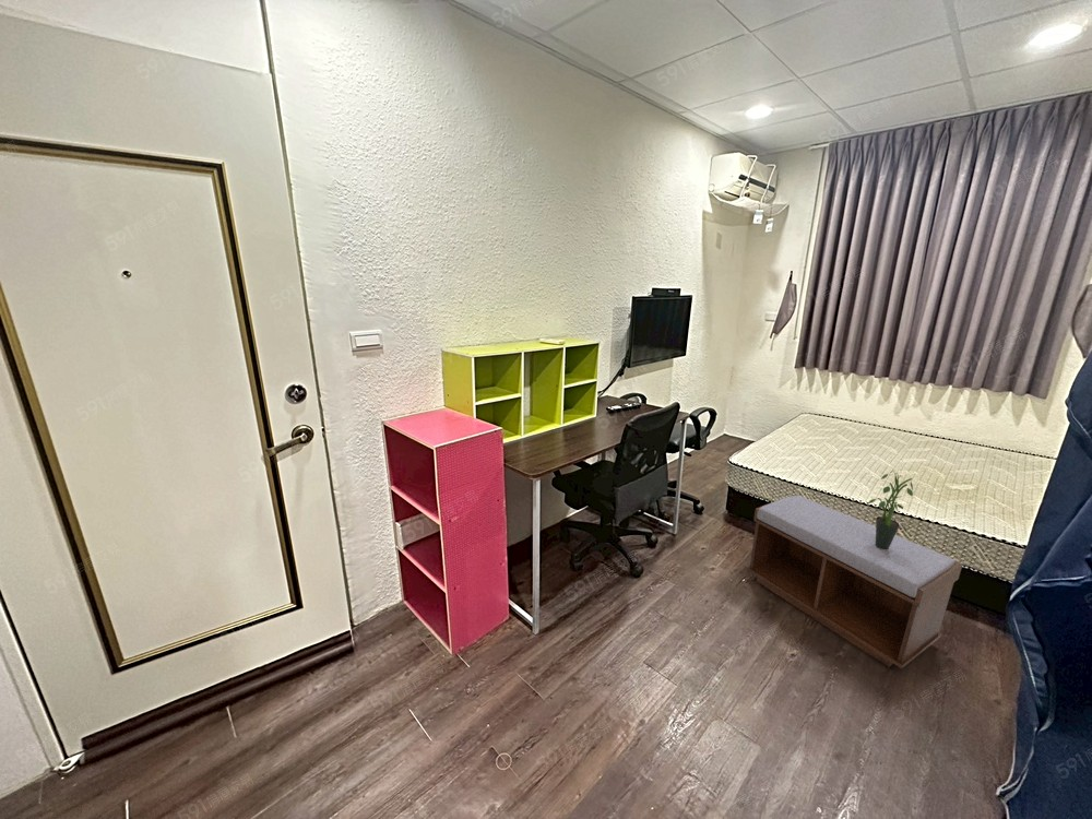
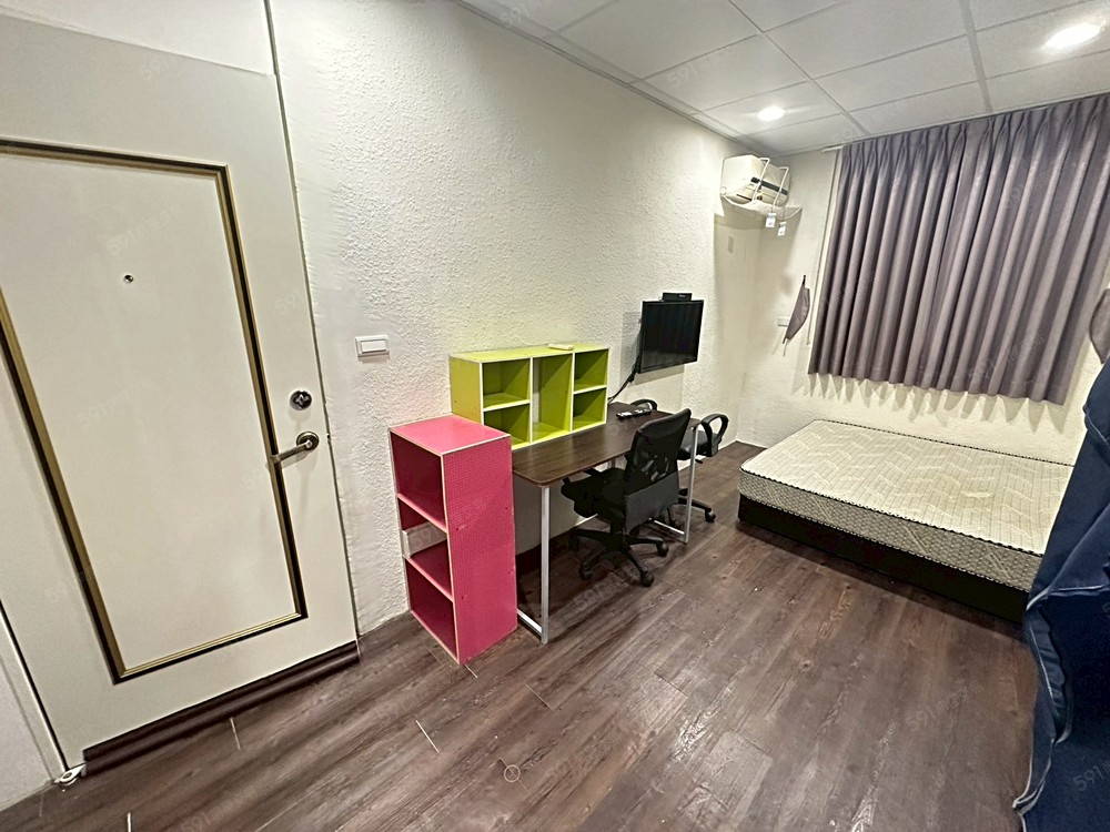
- potted plant [867,470,914,549]
- bench [746,494,963,669]
